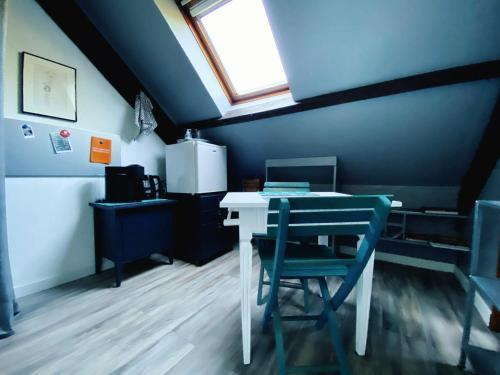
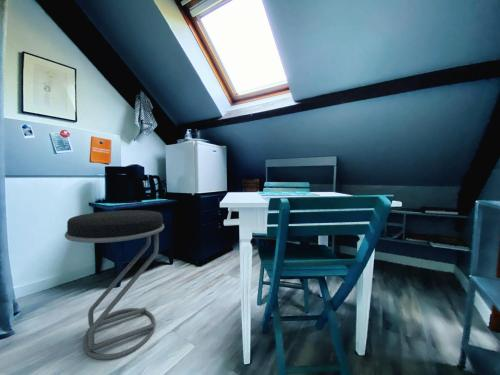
+ stool [64,209,165,361]
